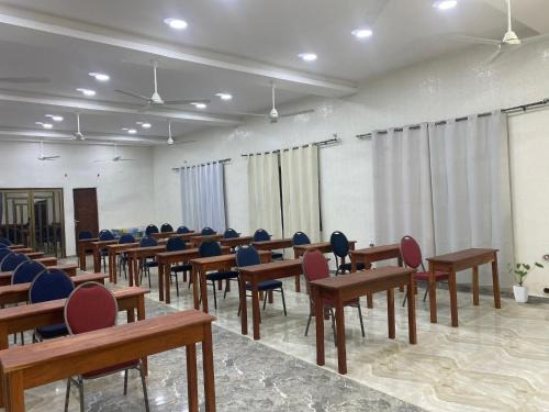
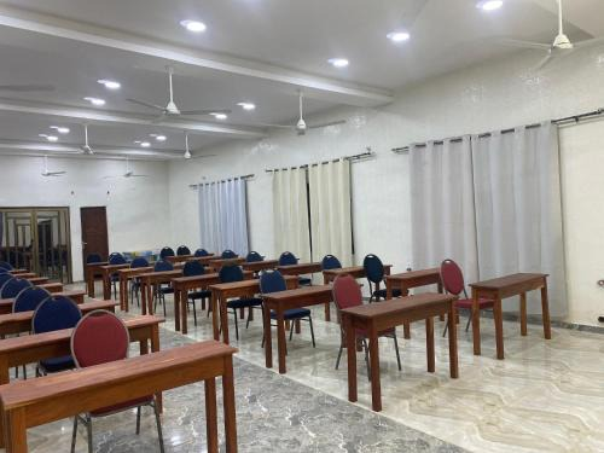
- house plant [505,261,545,304]
